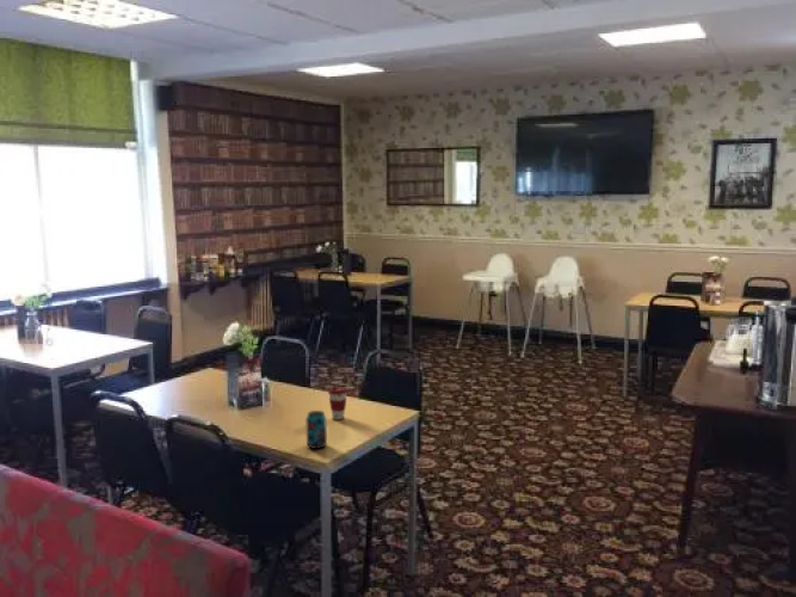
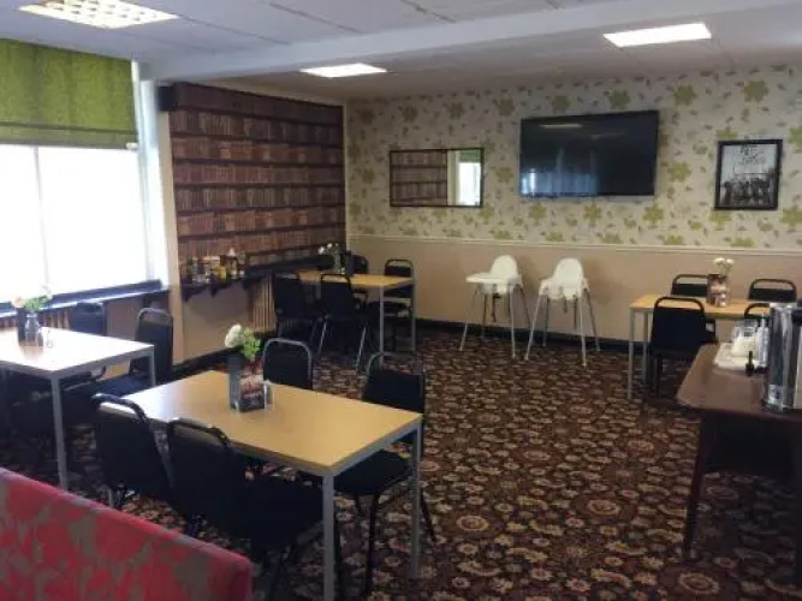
- beverage can [304,410,328,450]
- coffee cup [327,386,348,420]
